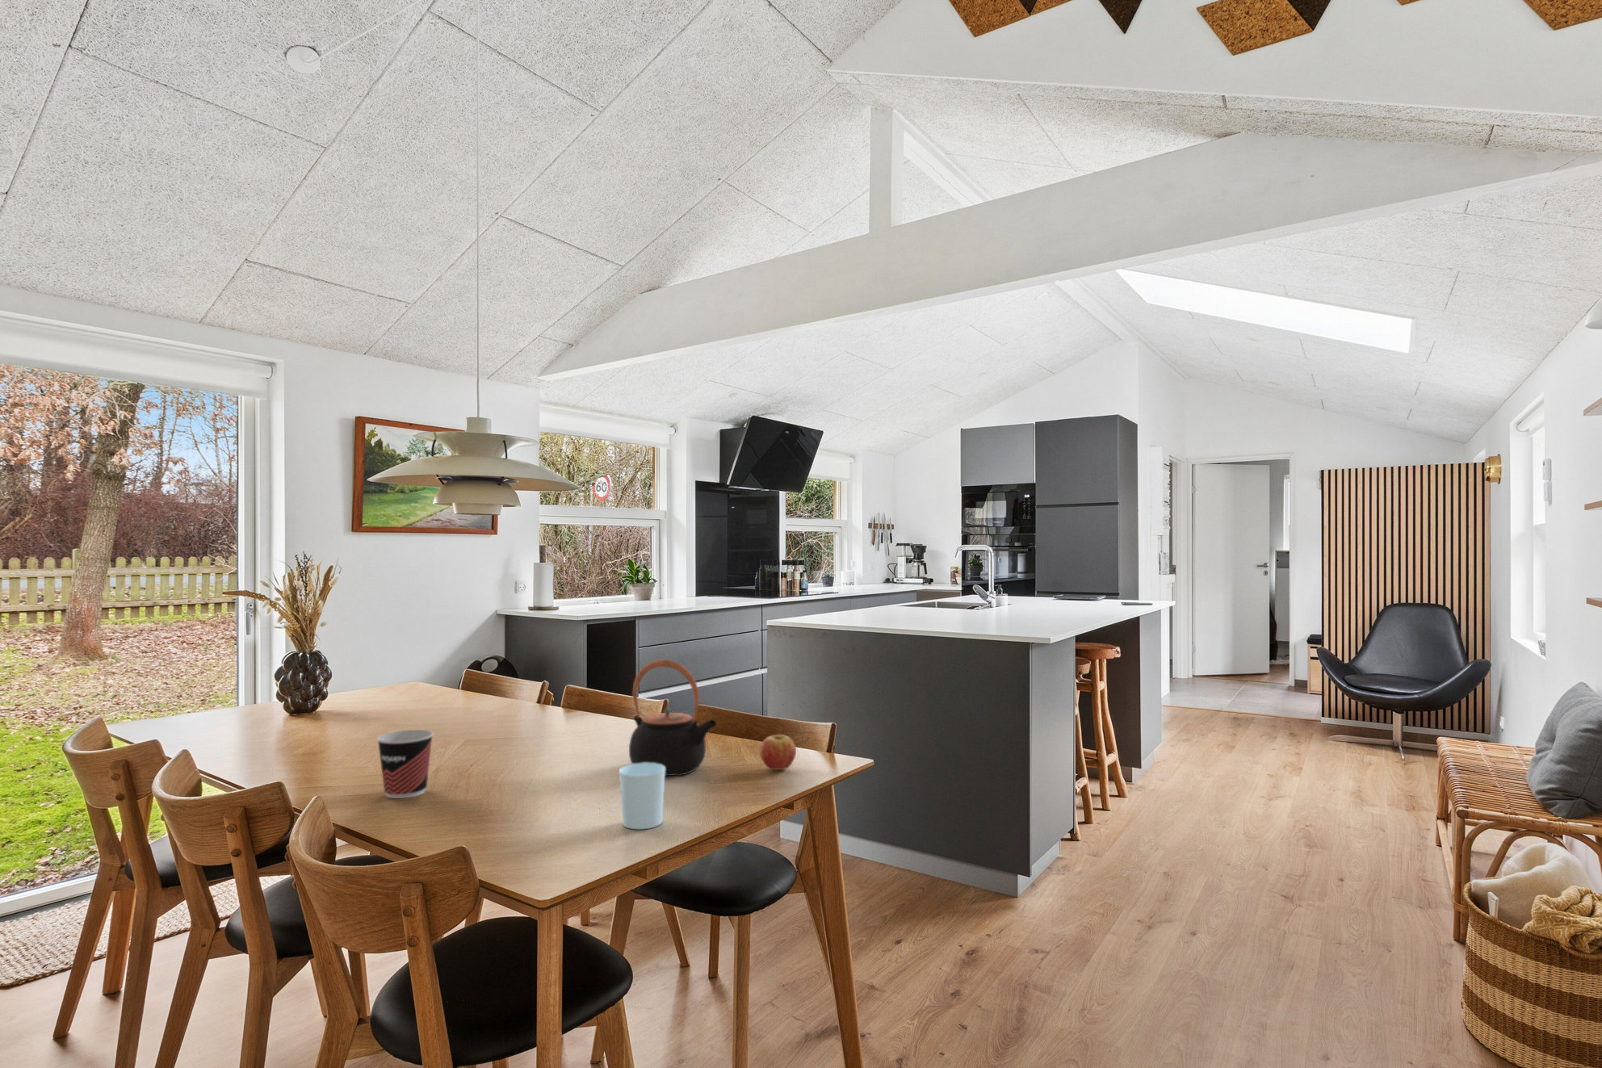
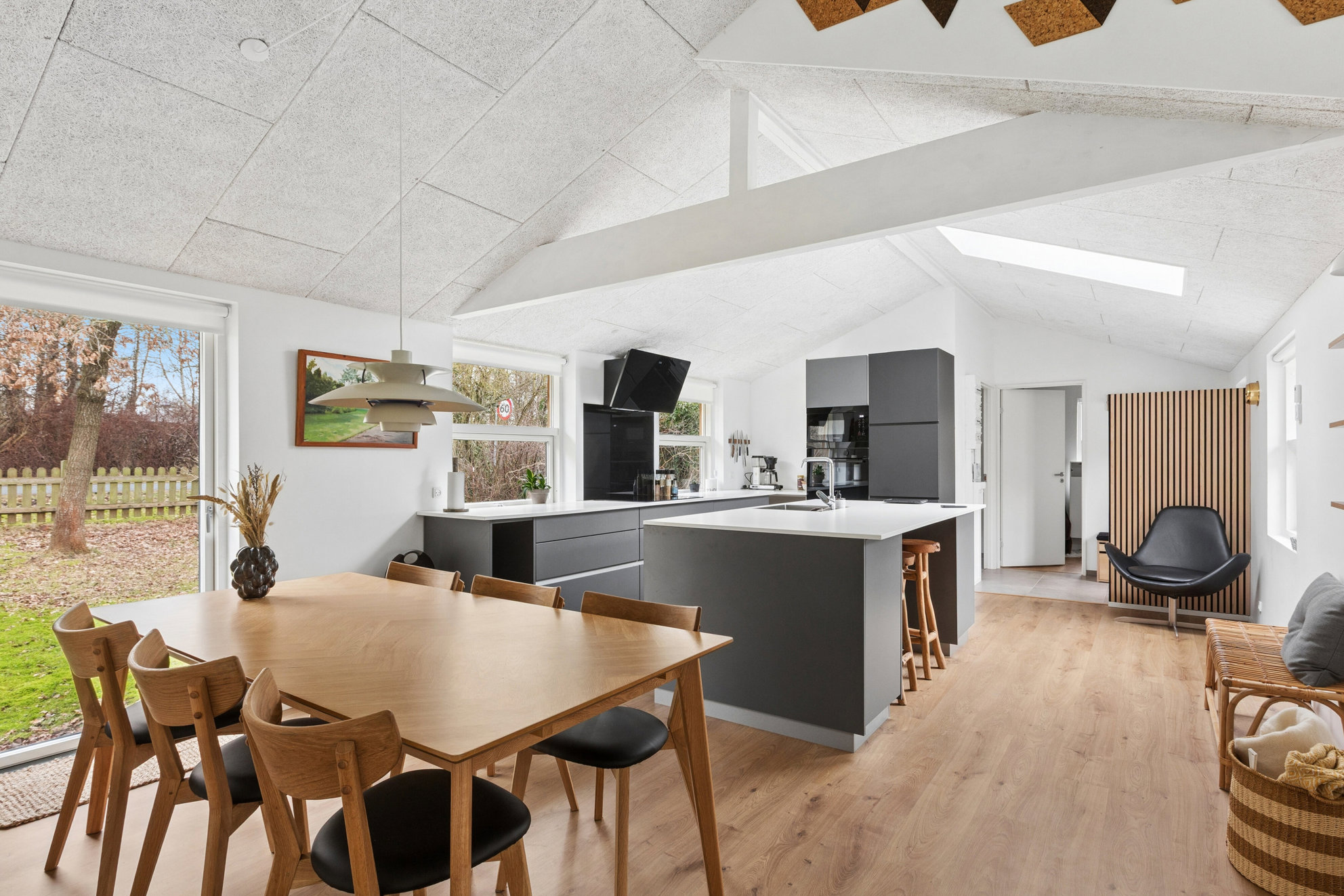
- cup [375,729,434,799]
- fruit [759,734,797,771]
- teapot [628,659,718,777]
- cup [619,763,665,831]
